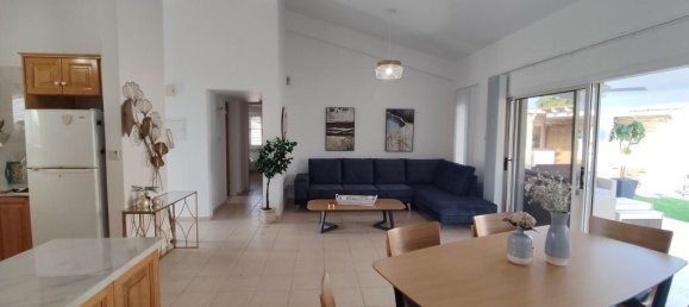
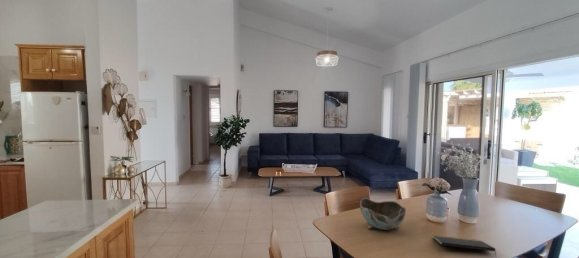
+ bowl [359,197,407,231]
+ notepad [432,234,497,257]
